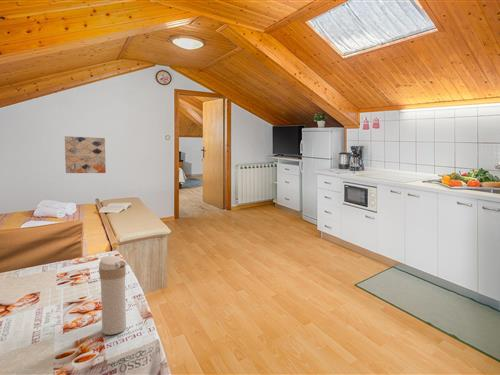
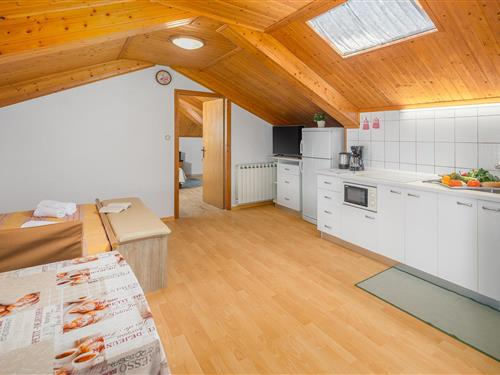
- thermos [98,255,127,336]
- wall art [64,135,107,174]
